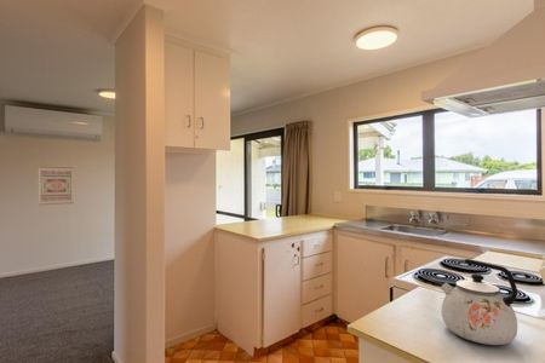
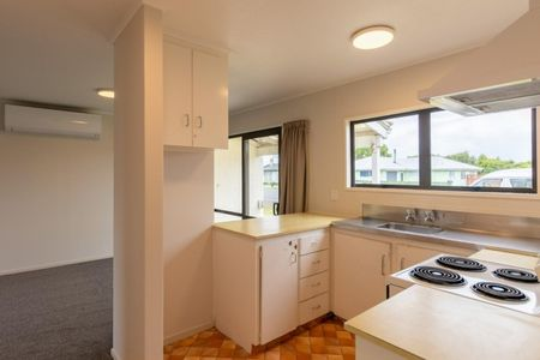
- kettle [440,258,518,346]
- wall art [38,166,75,206]
